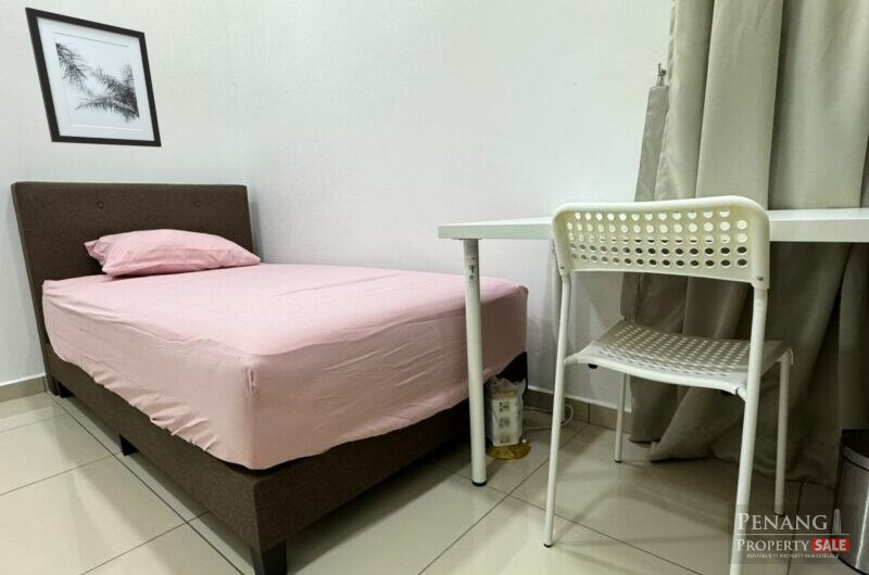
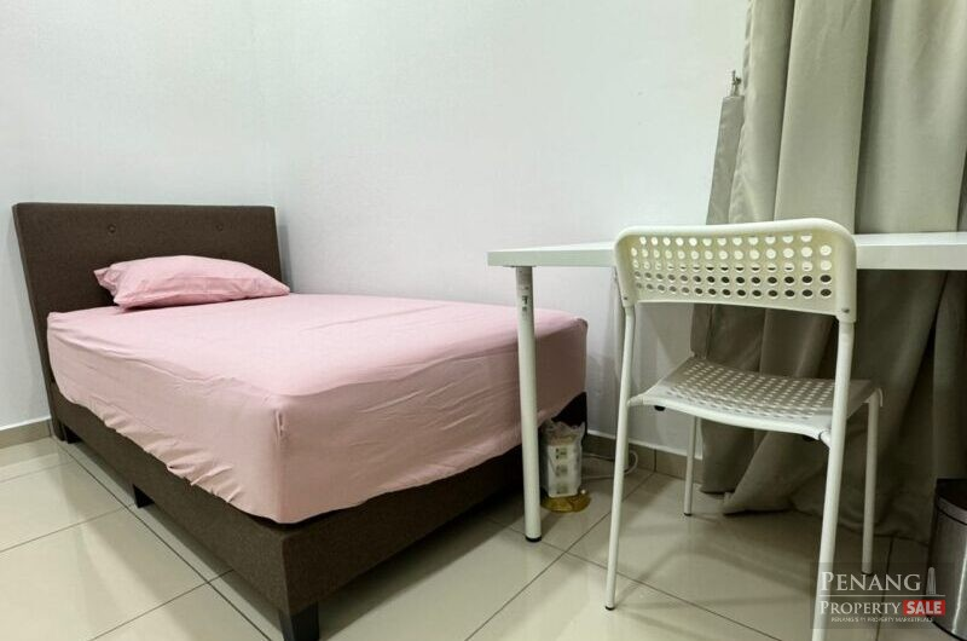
- wall art [24,7,163,149]
